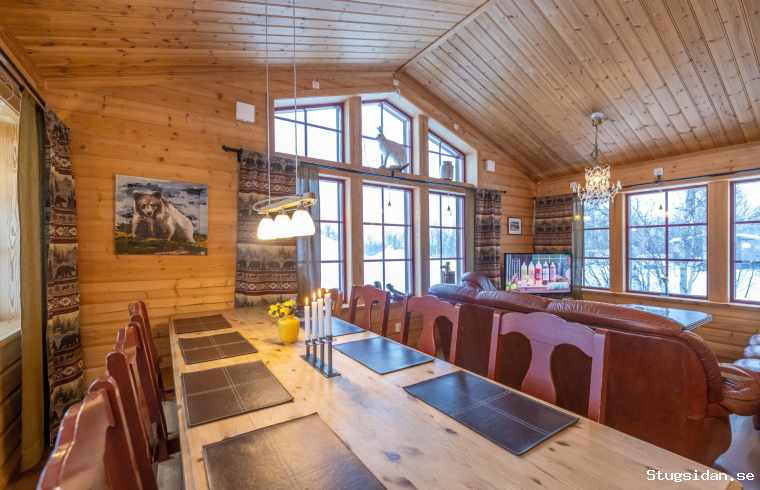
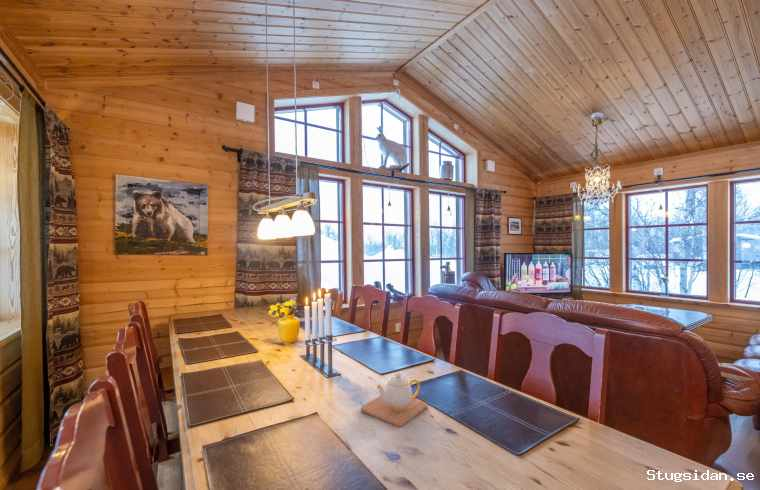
+ teapot [360,372,429,428]
